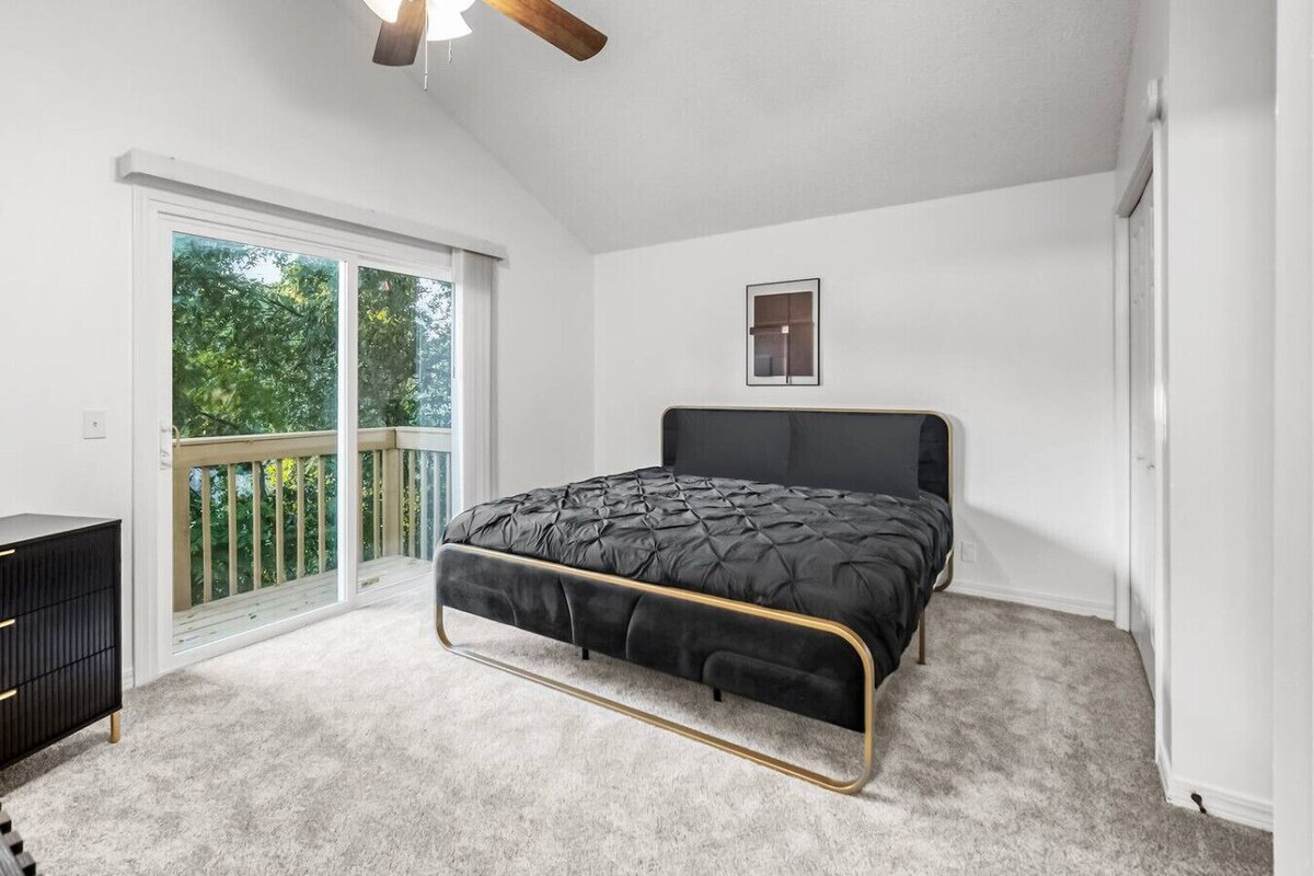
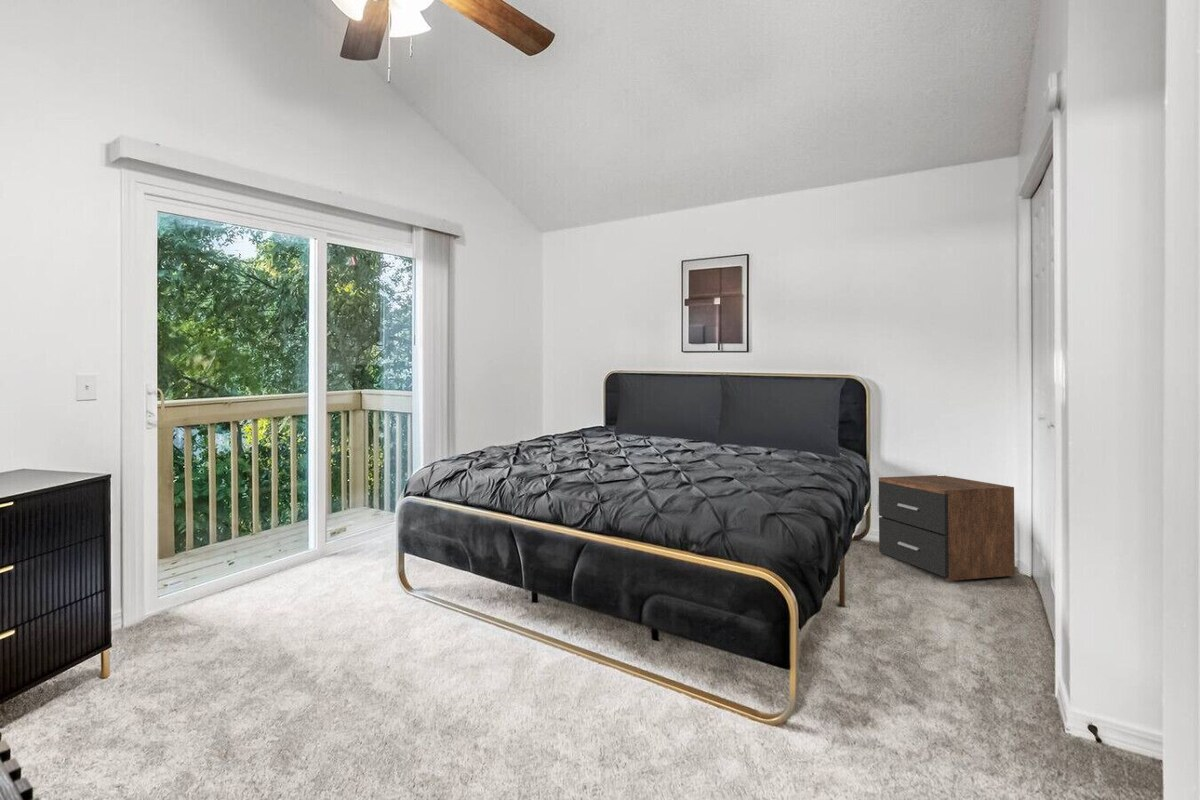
+ nightstand [878,474,1016,582]
